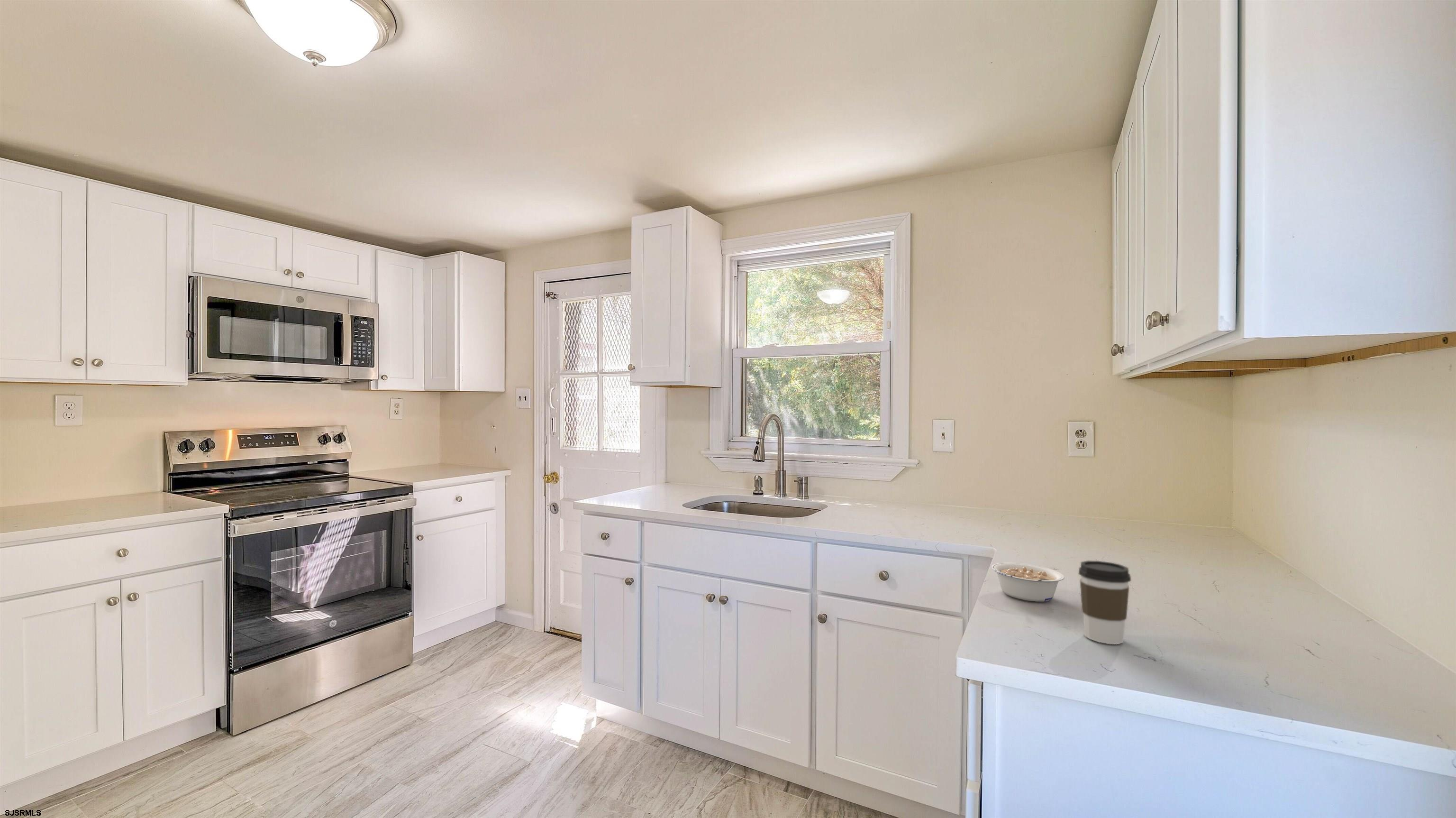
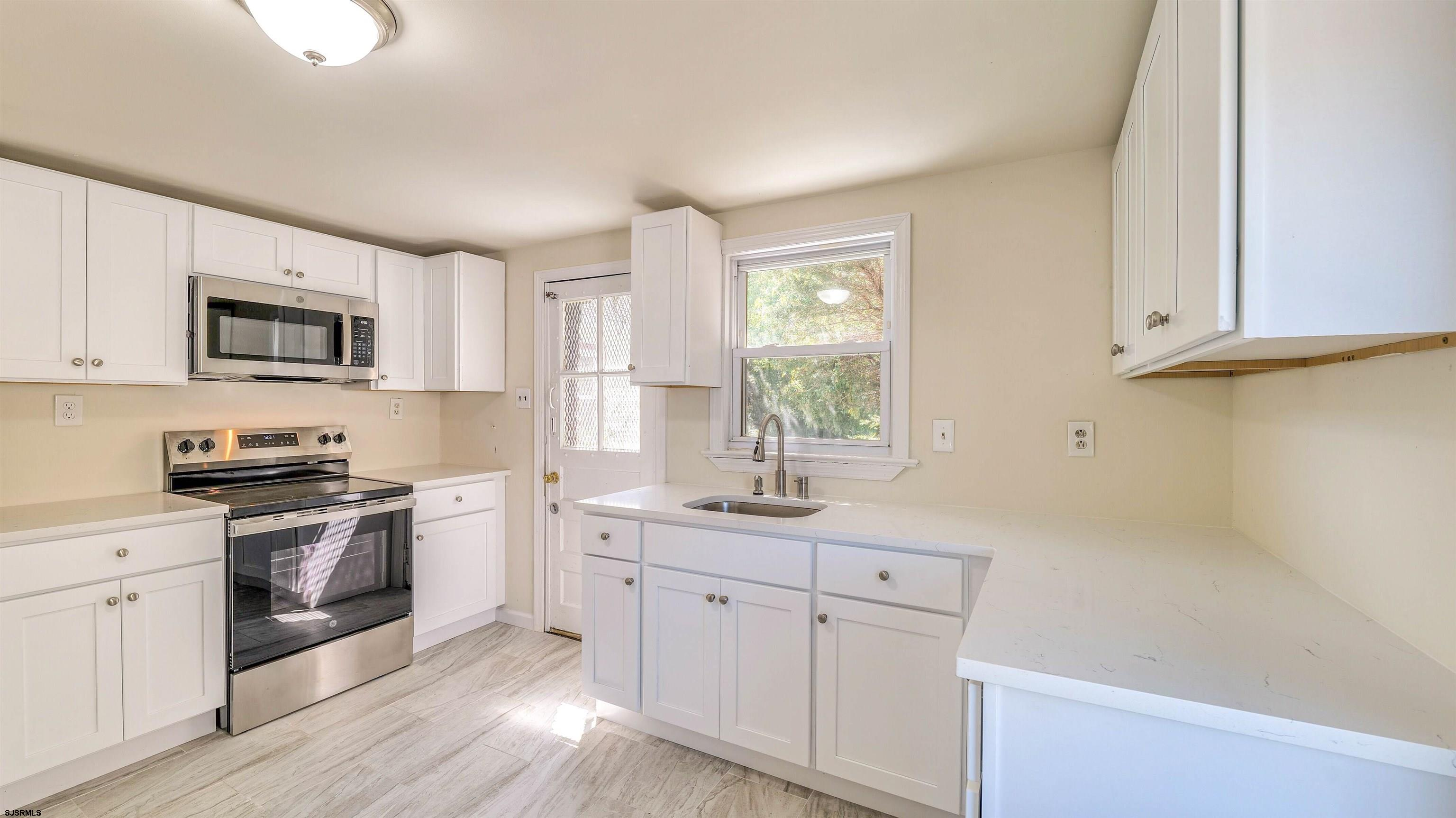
- coffee cup [1078,560,1131,645]
- legume [991,562,1065,602]
